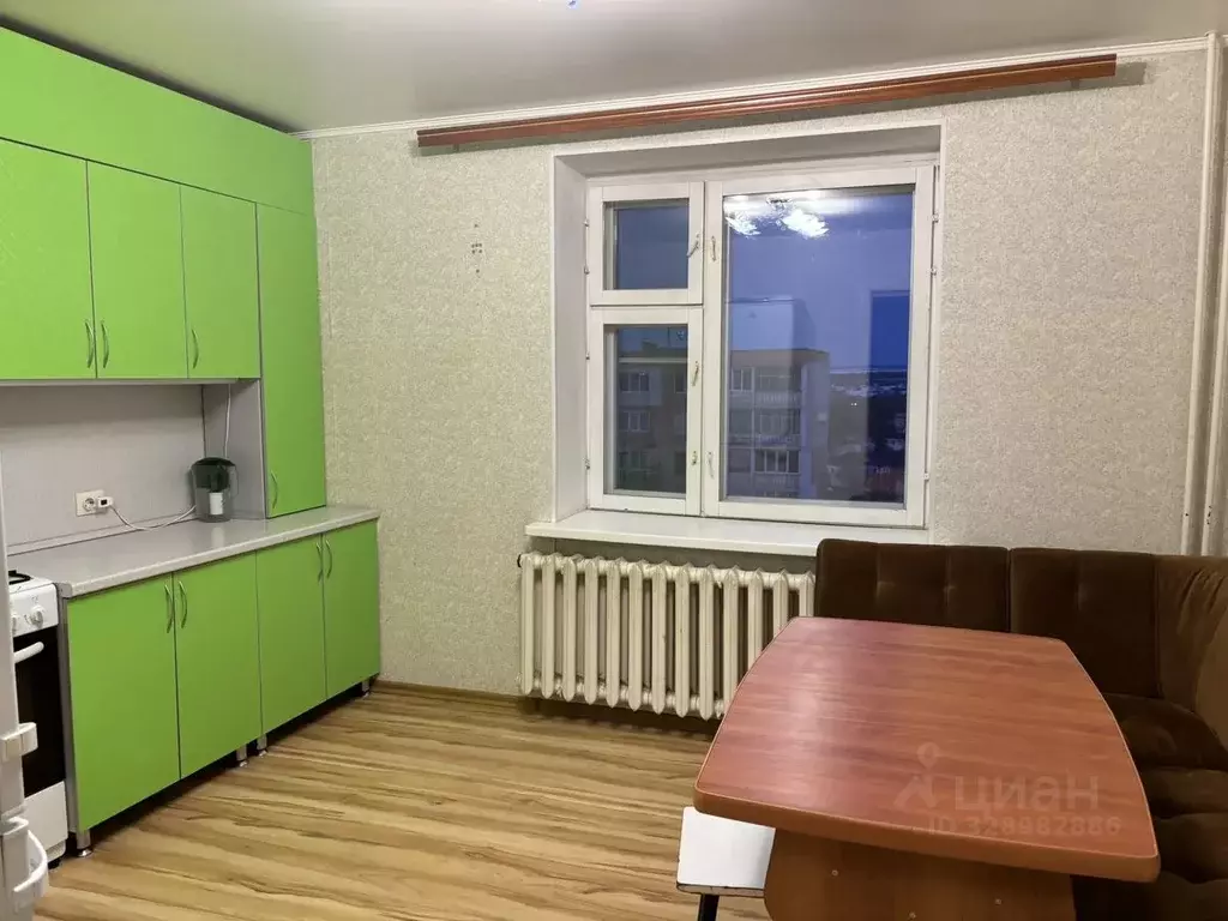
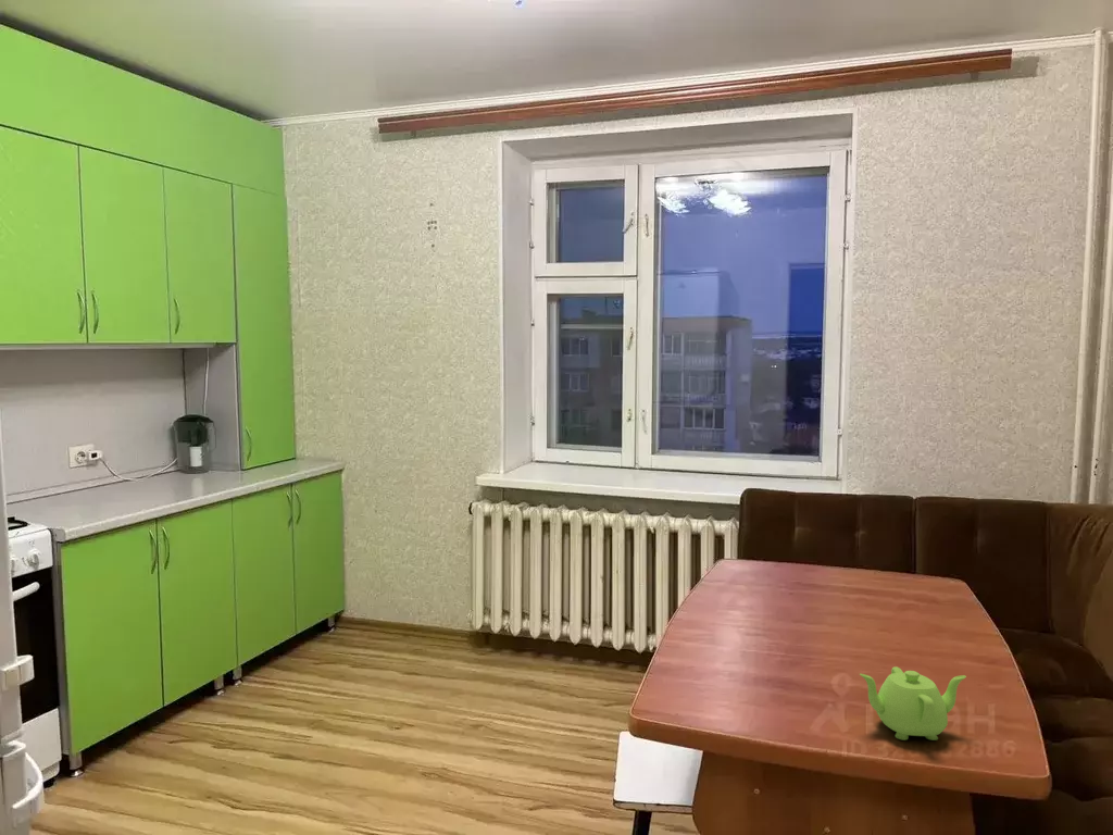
+ teapot [859,665,967,741]
